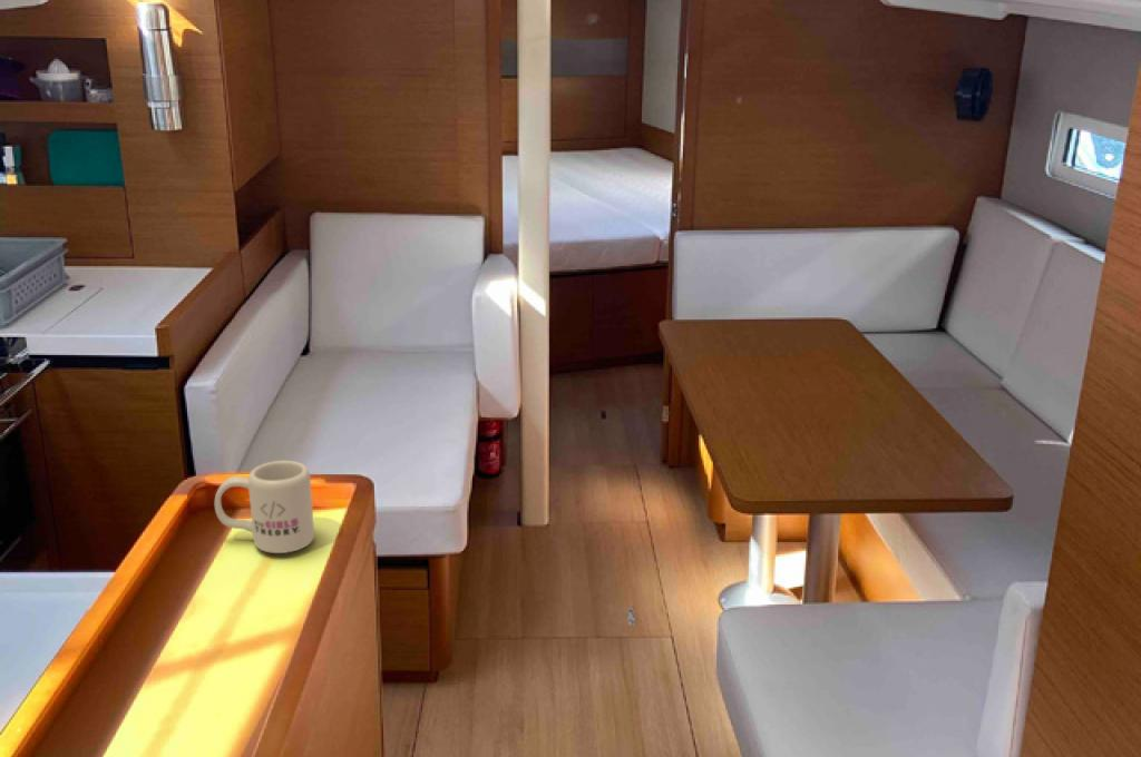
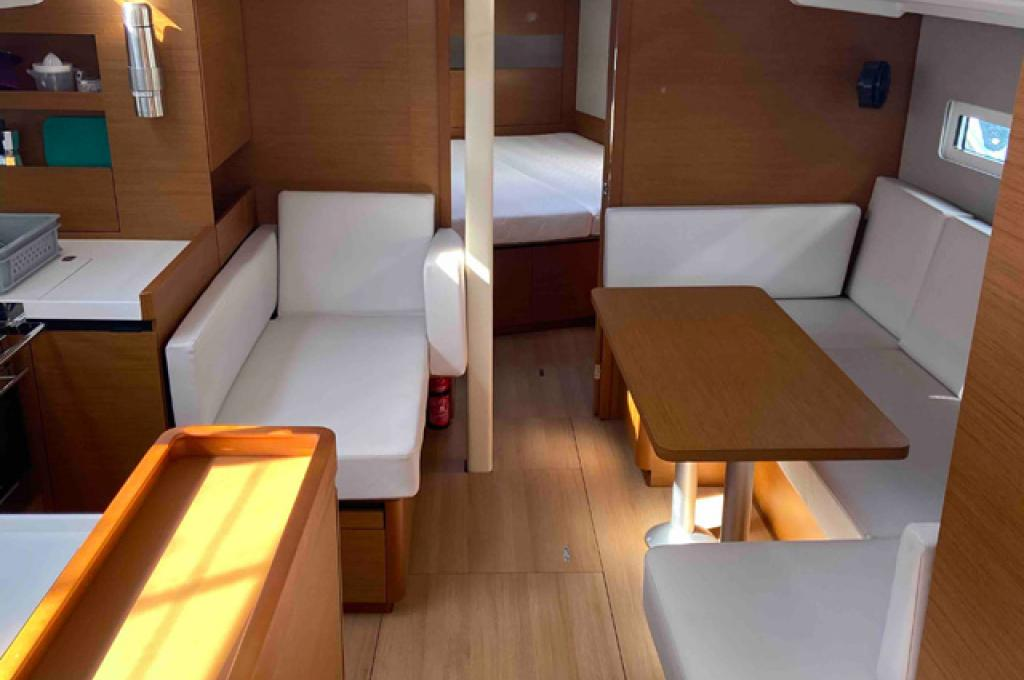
- mug [214,460,315,554]
